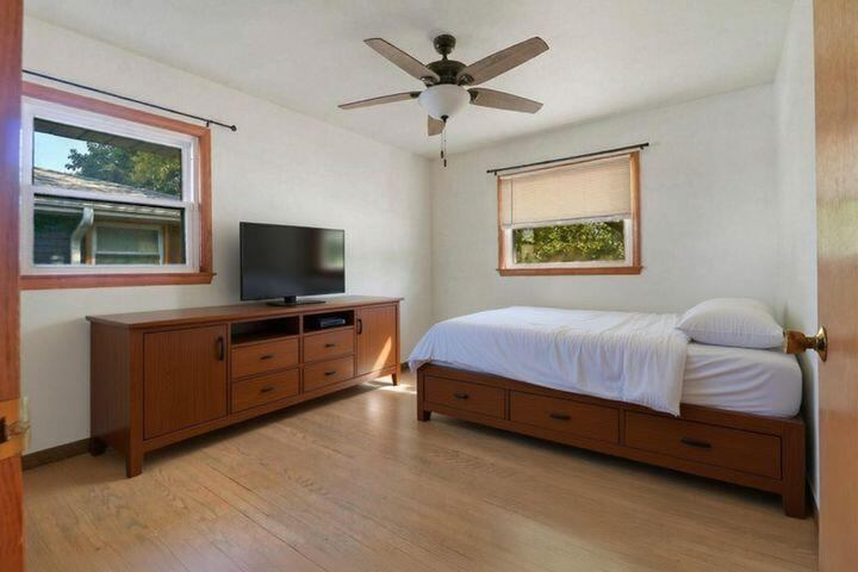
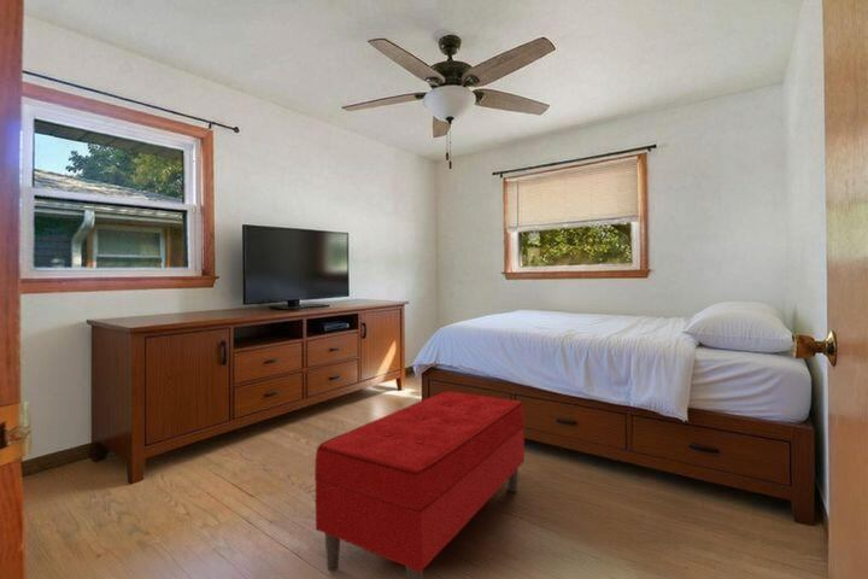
+ bench [313,390,526,579]
